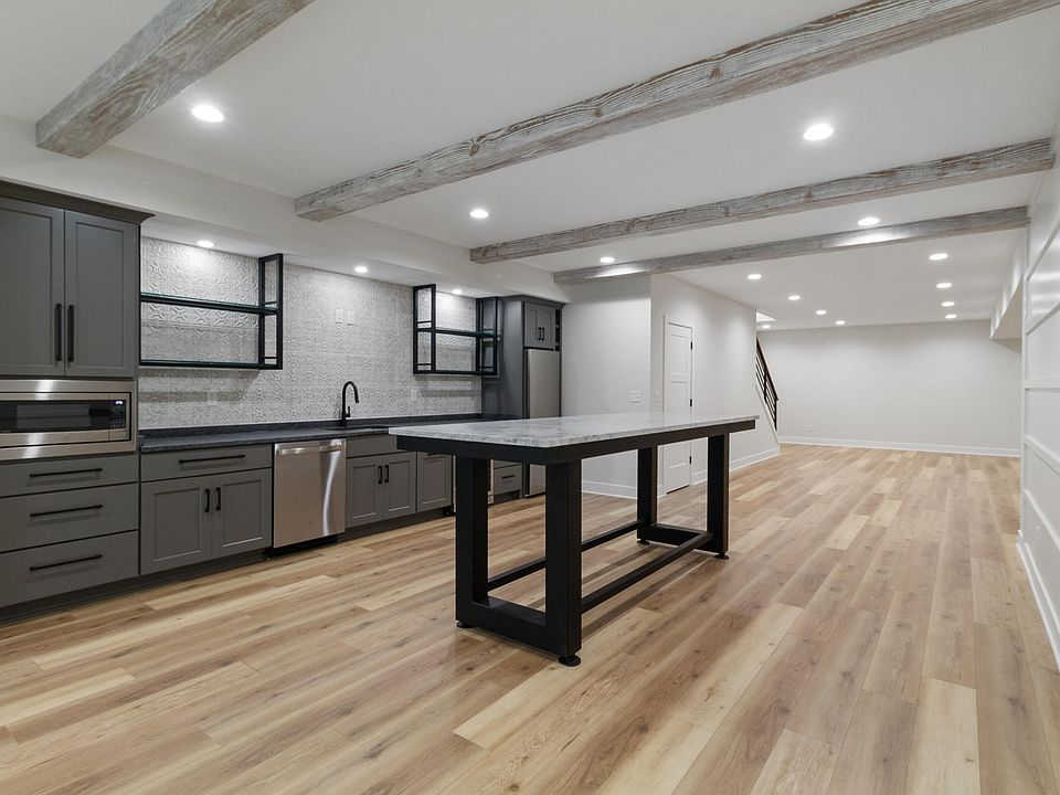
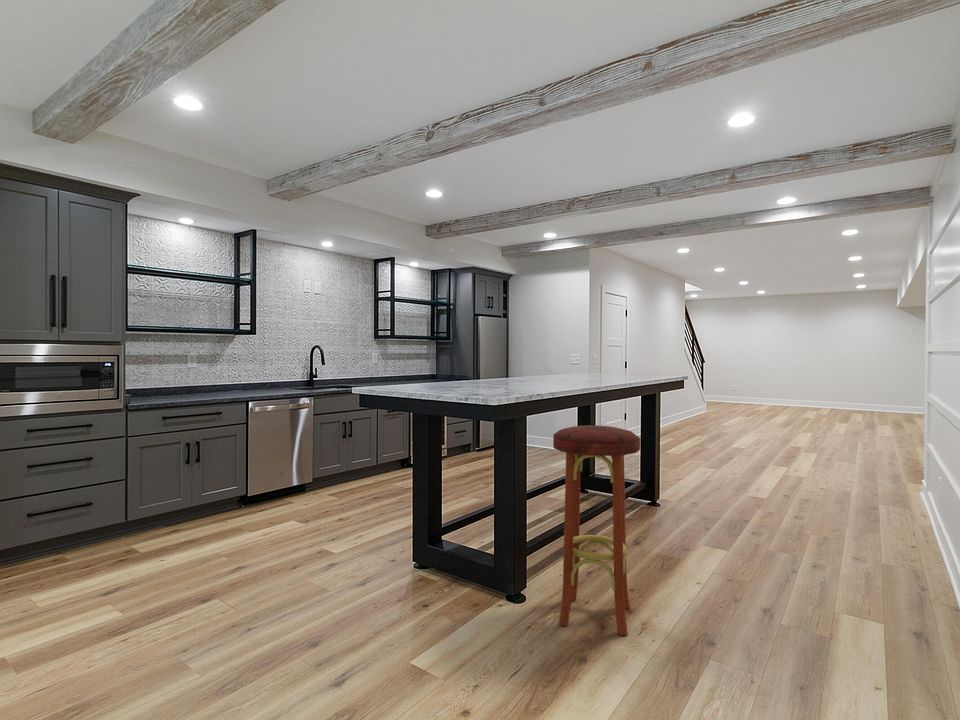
+ bar stool [552,424,641,637]
